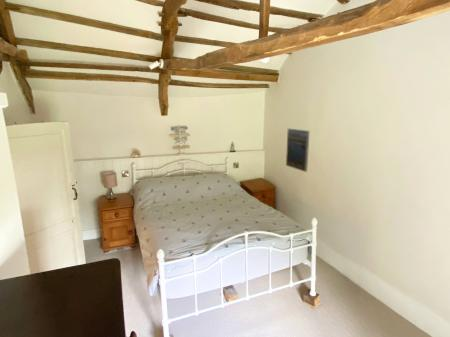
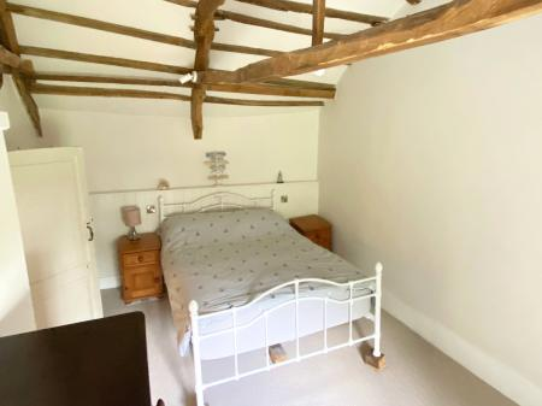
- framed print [285,128,310,173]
